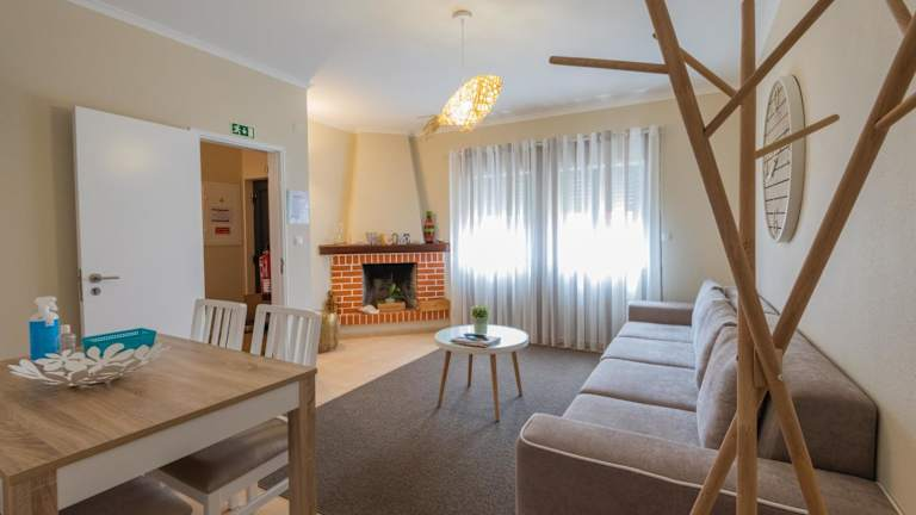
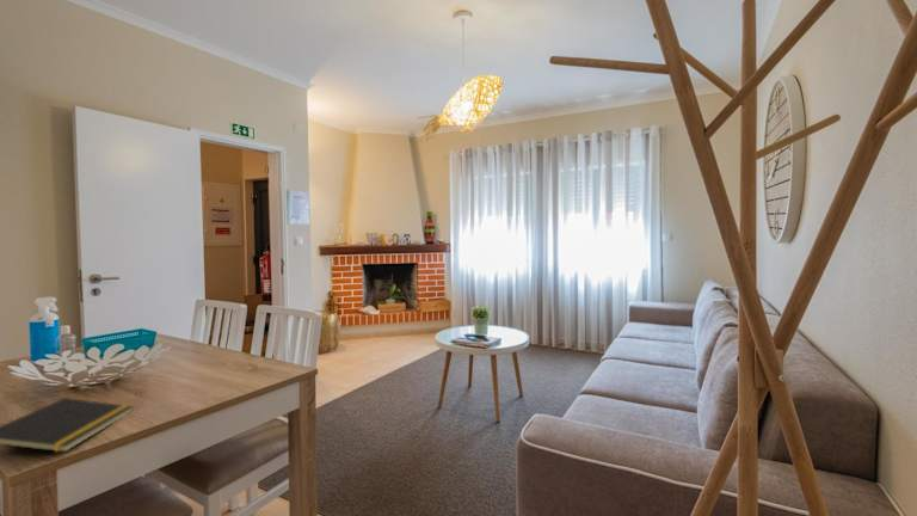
+ notepad [0,397,135,453]
